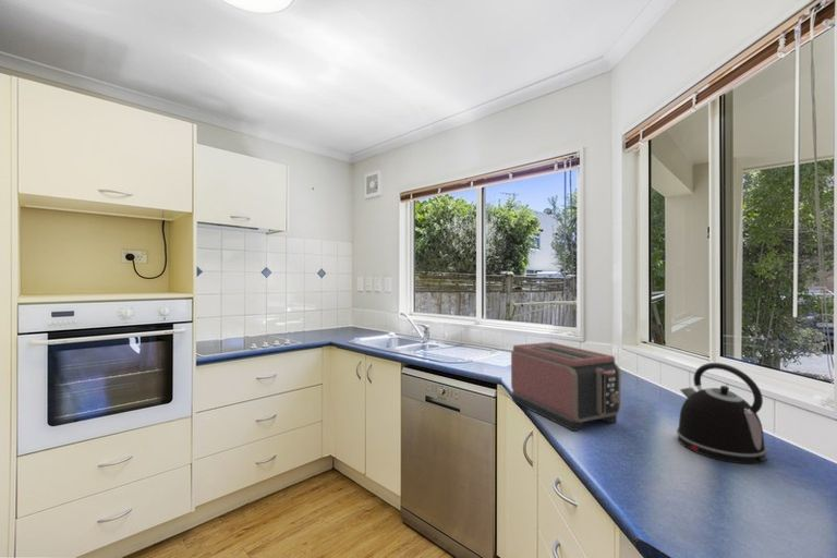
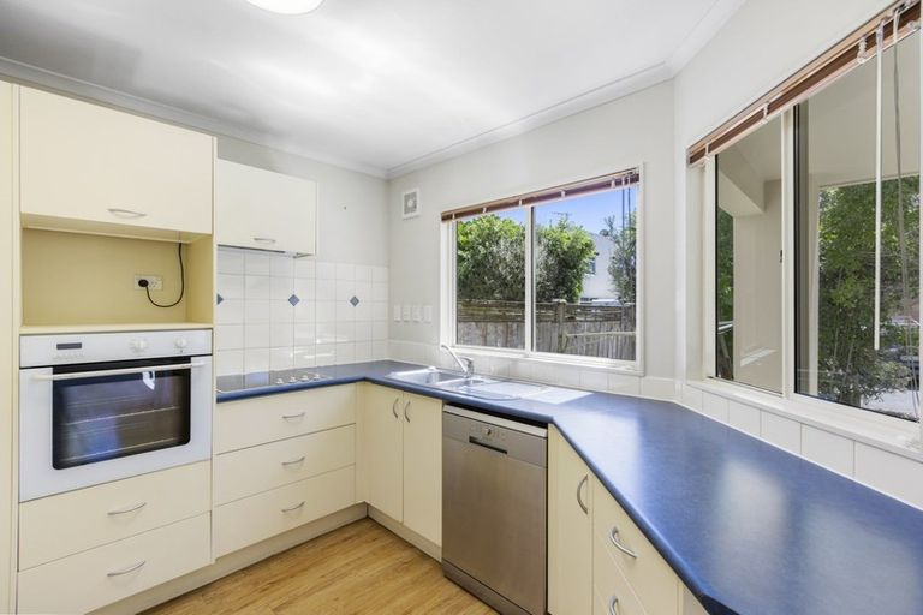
- kettle [676,362,769,464]
- toaster [510,341,622,432]
